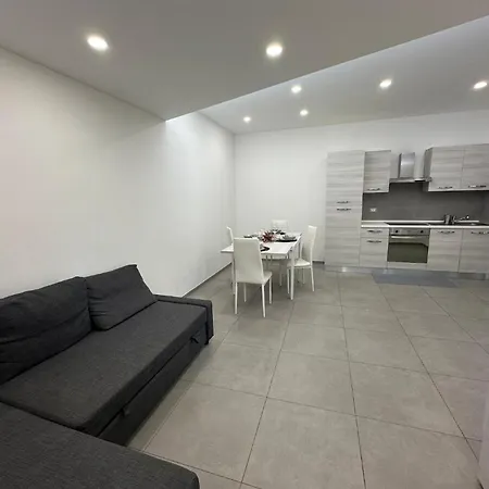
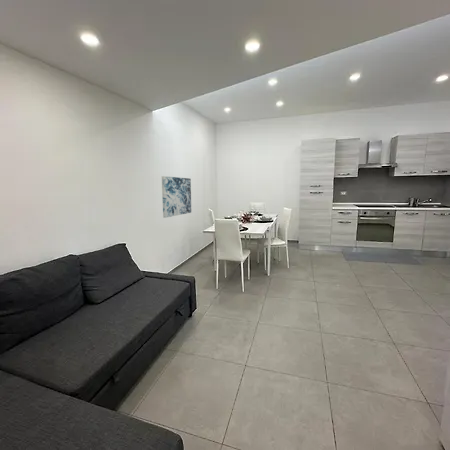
+ wall art [161,175,192,219]
